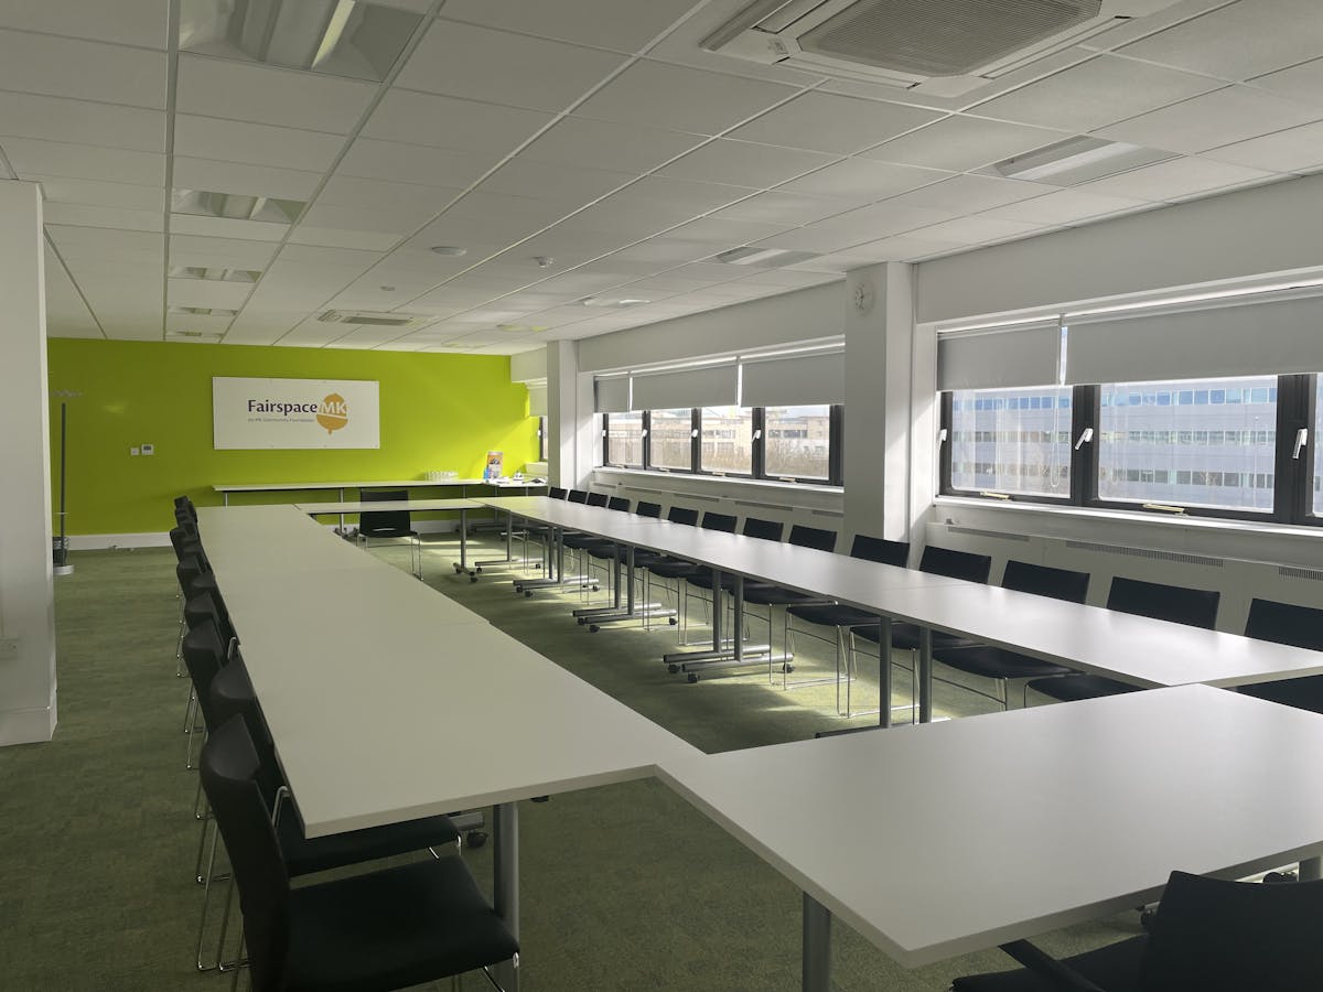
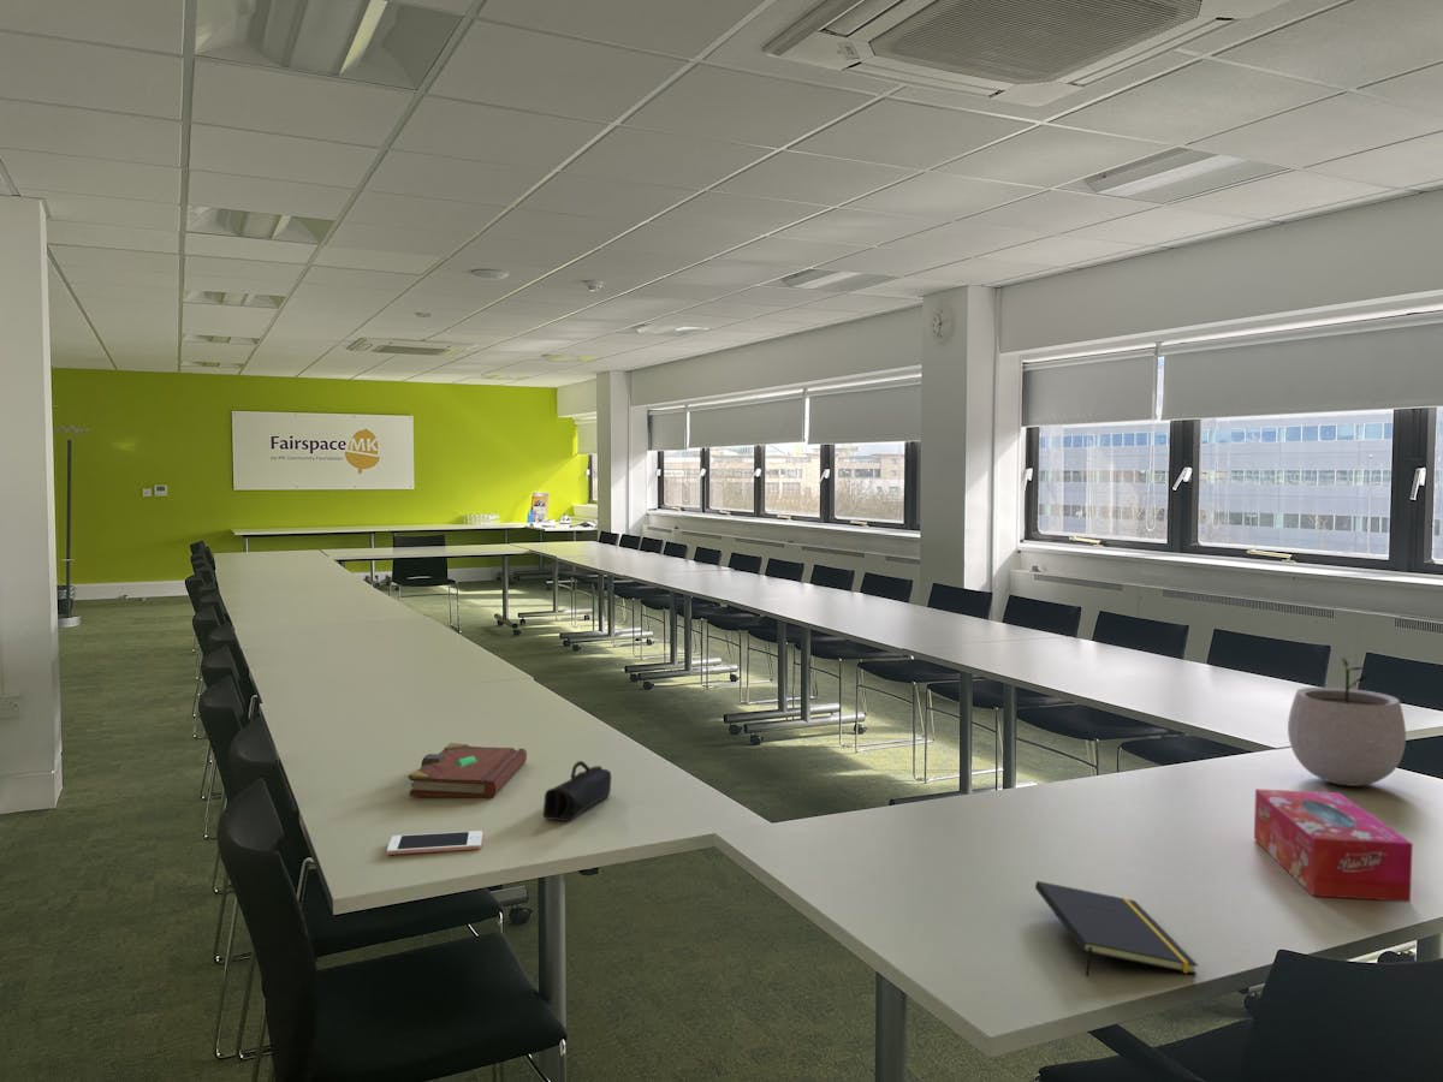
+ plant pot [1287,656,1407,787]
+ tissue box [1253,787,1414,903]
+ notepad [1034,880,1199,977]
+ book [406,742,528,799]
+ cell phone [386,830,483,856]
+ pencil case [542,760,612,822]
